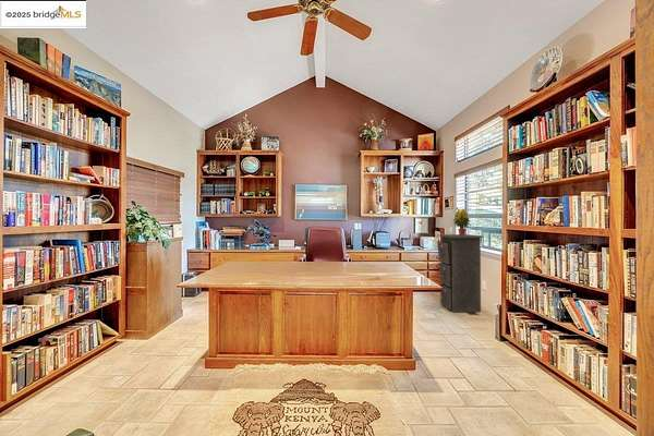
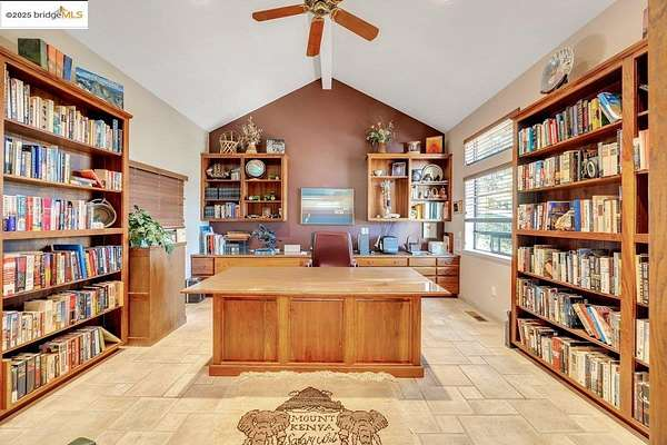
- filing cabinet [436,233,484,313]
- potted plant [452,207,472,235]
